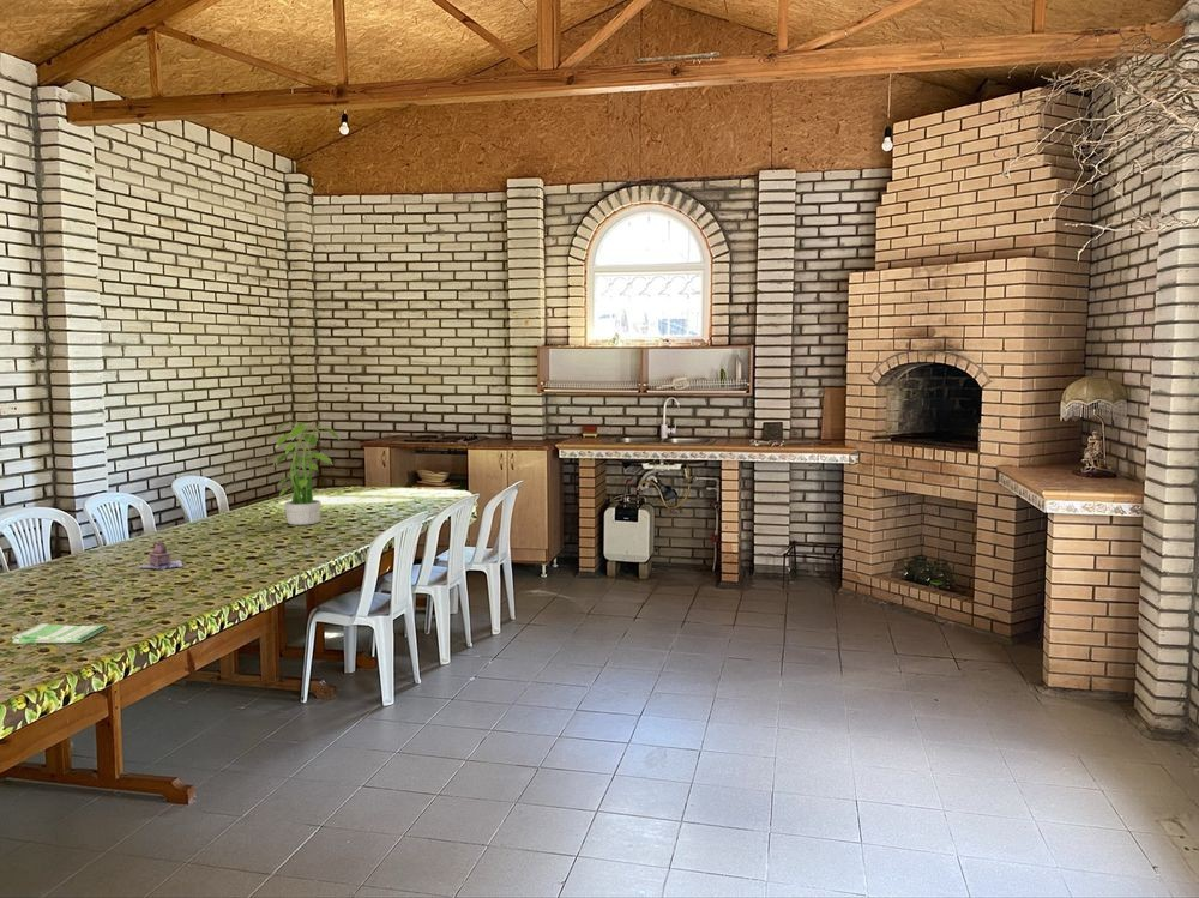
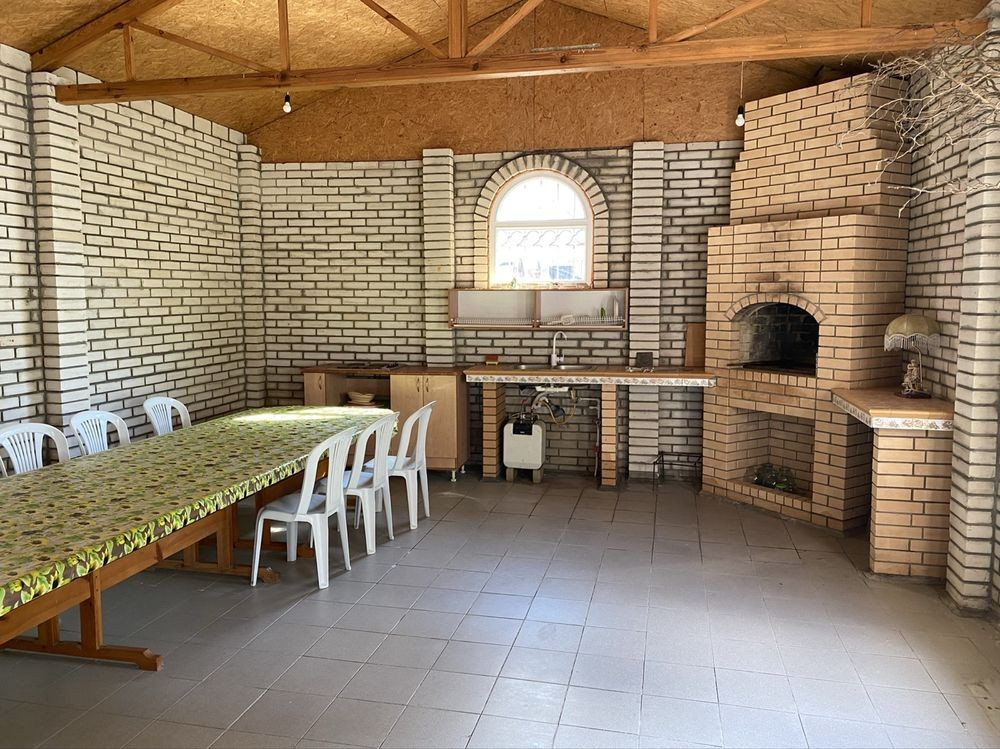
- potted plant [272,420,342,526]
- teapot [138,540,185,571]
- dish towel [11,622,109,645]
